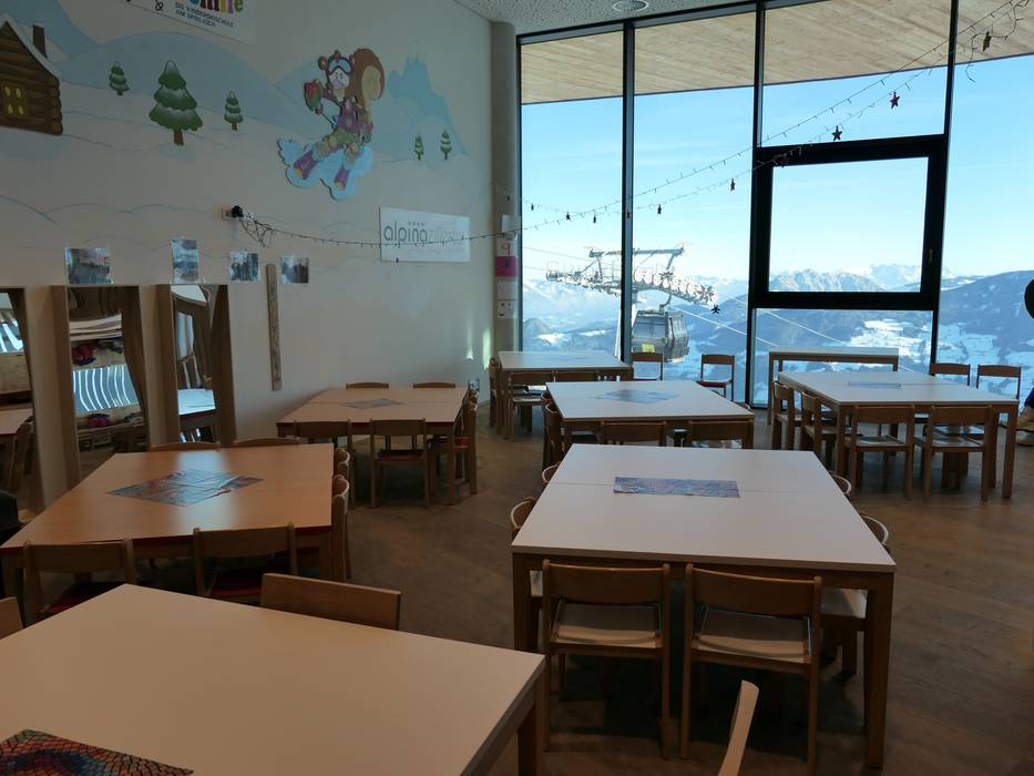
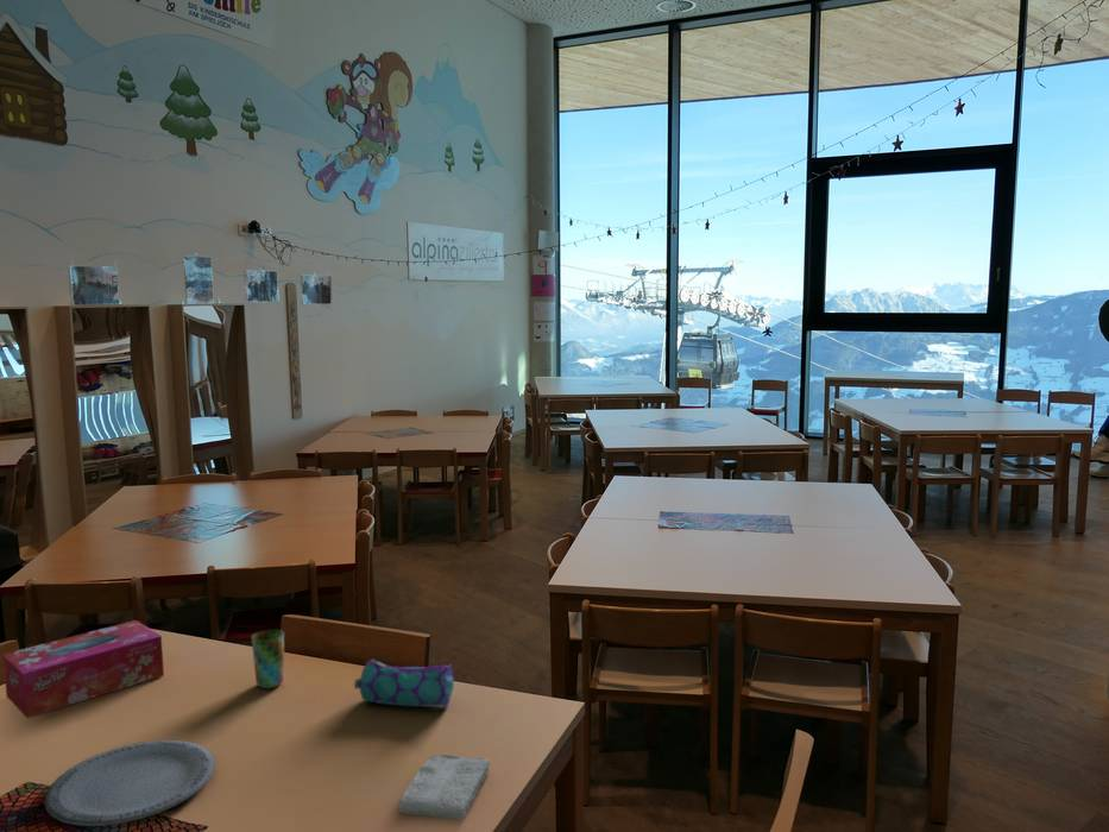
+ cup [251,629,285,689]
+ washcloth [398,754,491,821]
+ plate [44,739,216,827]
+ tissue box [1,619,165,719]
+ pencil case [353,657,455,708]
